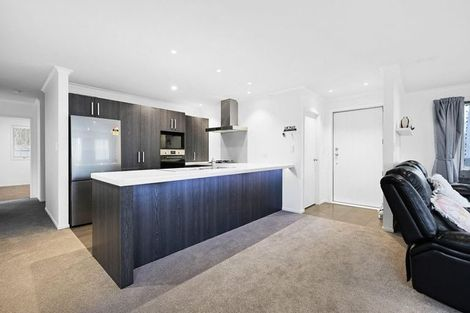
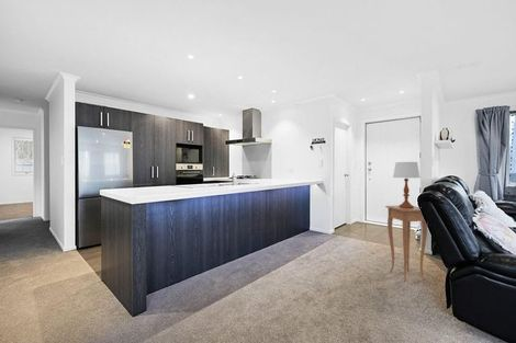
+ side table [384,205,428,283]
+ table lamp [392,161,422,208]
